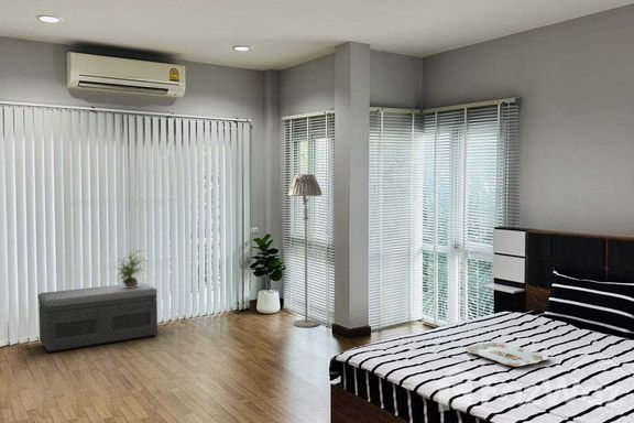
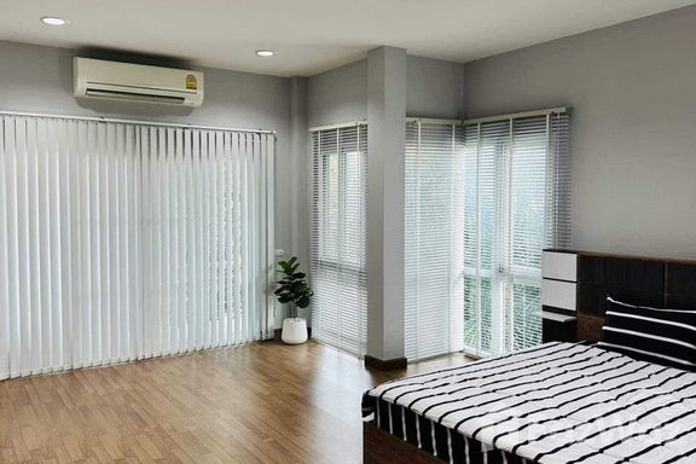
- potted plant [113,247,149,288]
- serving tray [464,341,549,368]
- storage bench [37,282,158,354]
- floor lamp [287,173,324,328]
